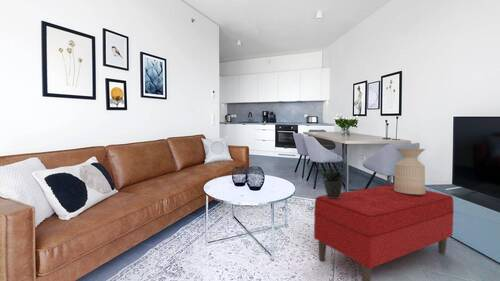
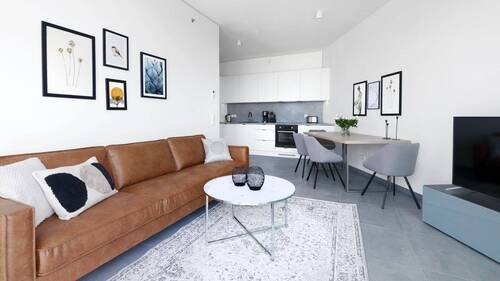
- side table [393,147,426,194]
- bench [313,183,455,281]
- potted plant [321,151,347,198]
